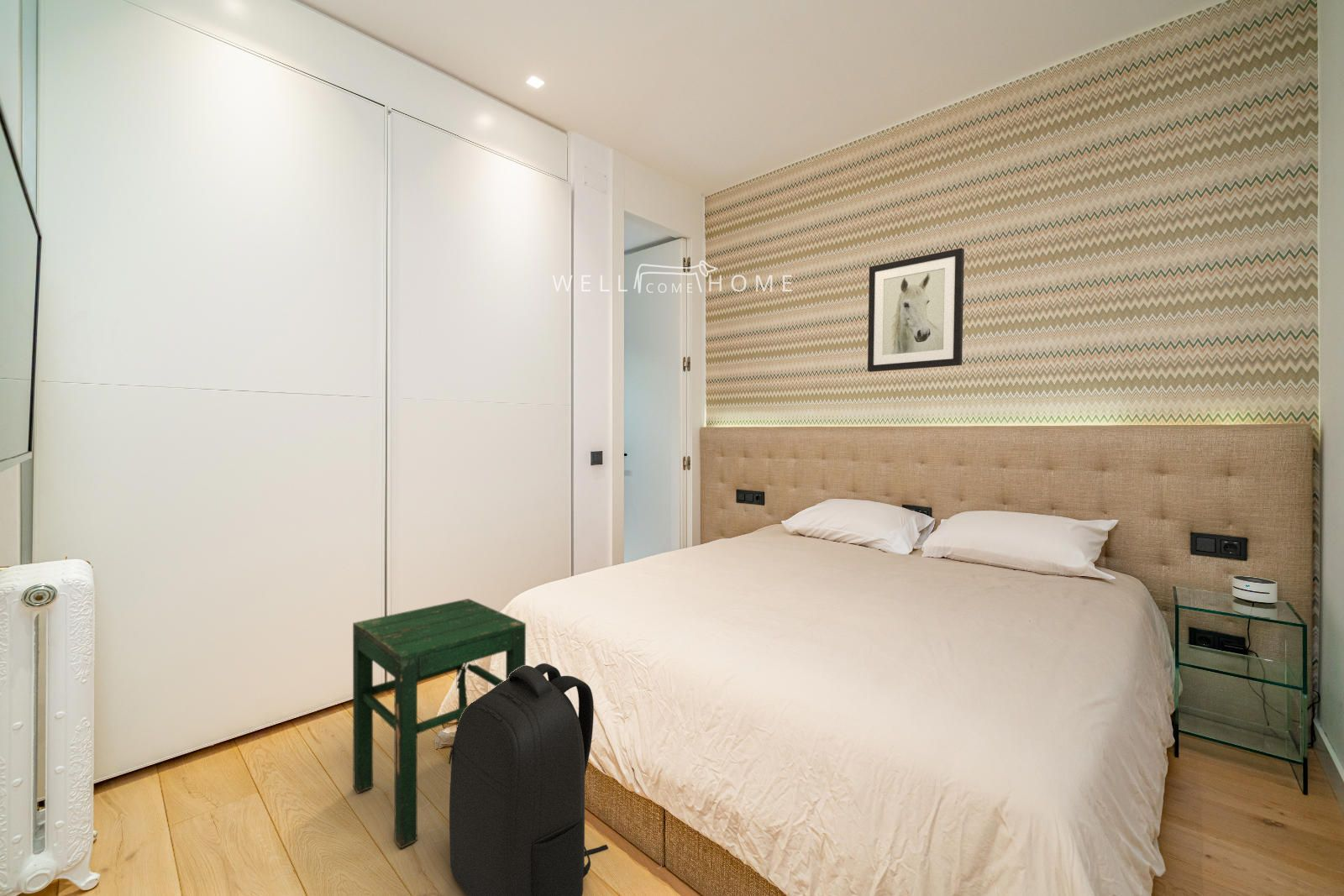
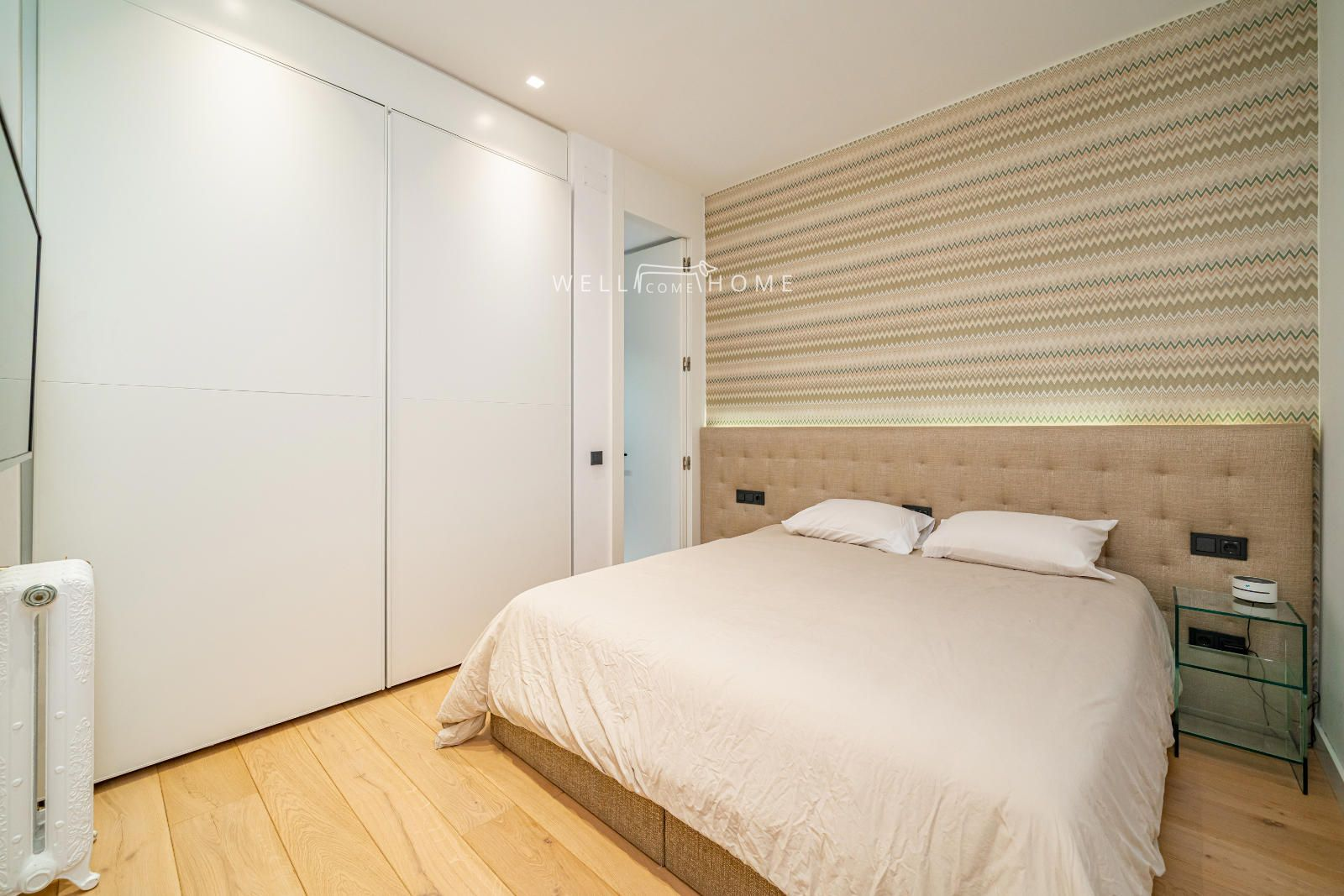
- backpack [448,663,609,896]
- stool [352,598,527,850]
- wall art [867,247,965,373]
